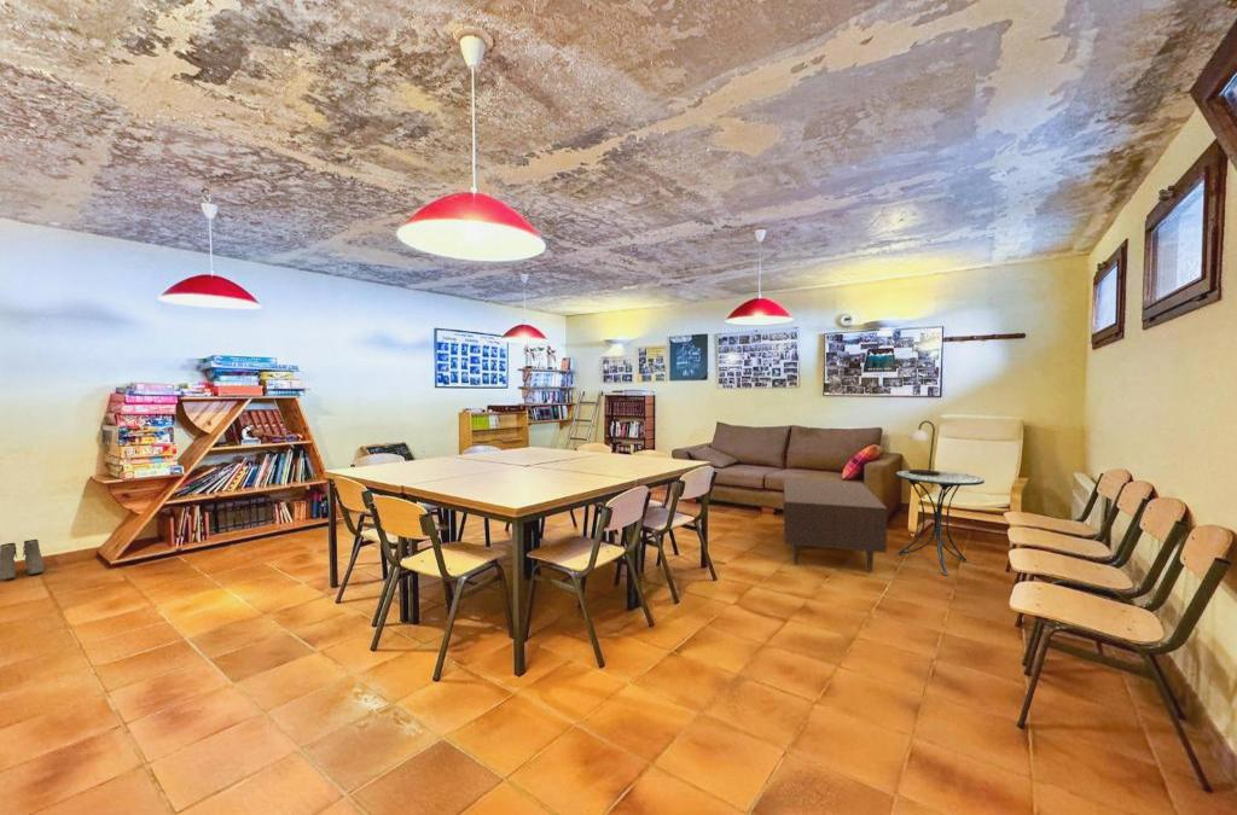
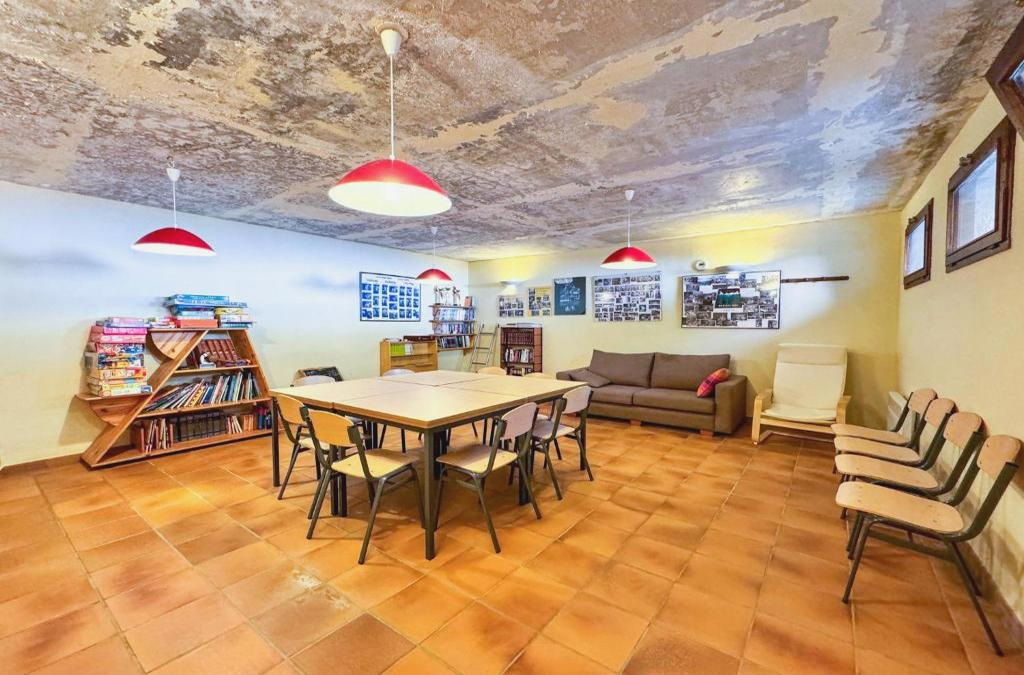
- side table [895,470,986,576]
- table lamp [908,420,941,476]
- boots [0,539,45,582]
- coffee table [783,478,888,574]
